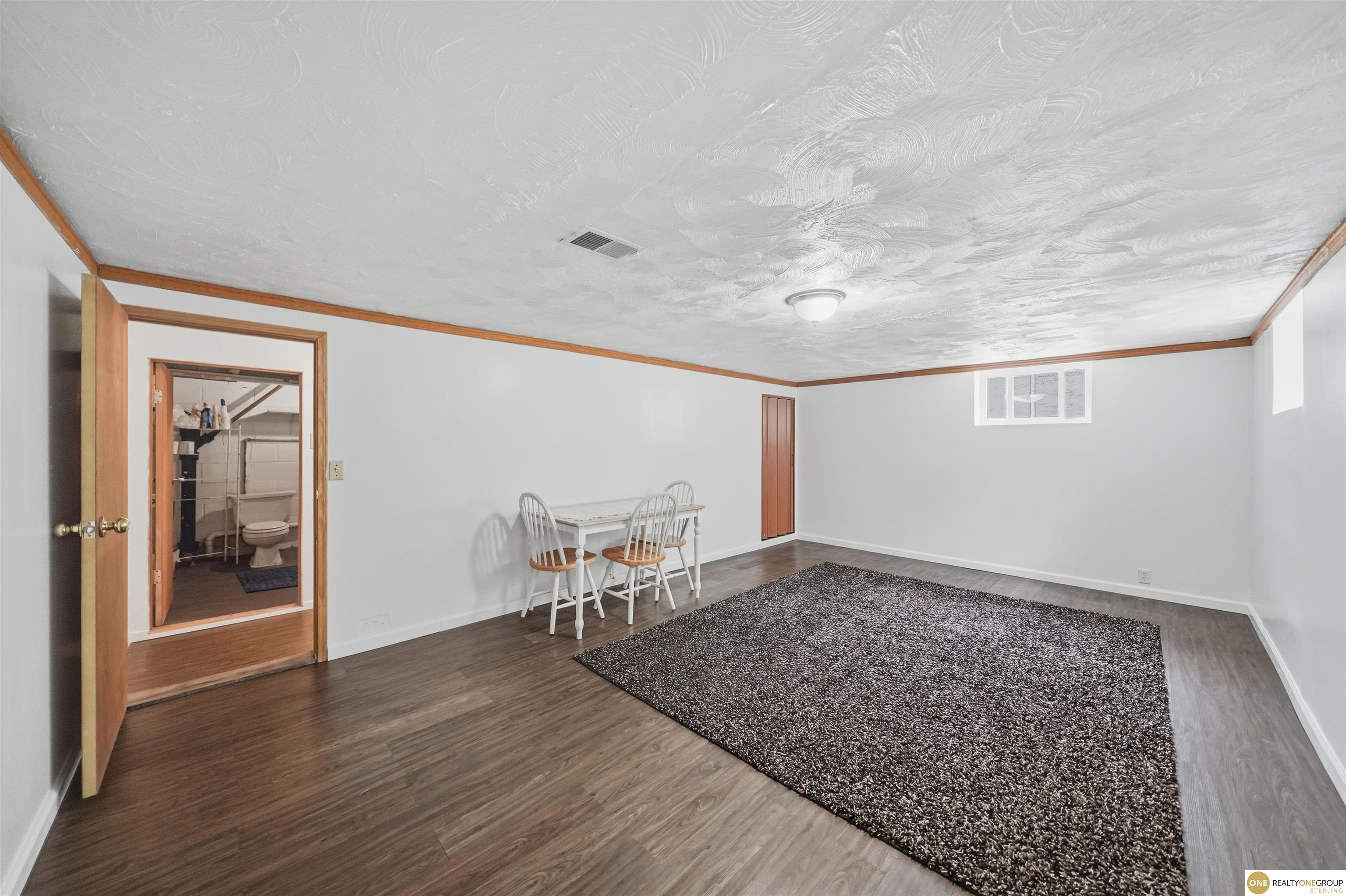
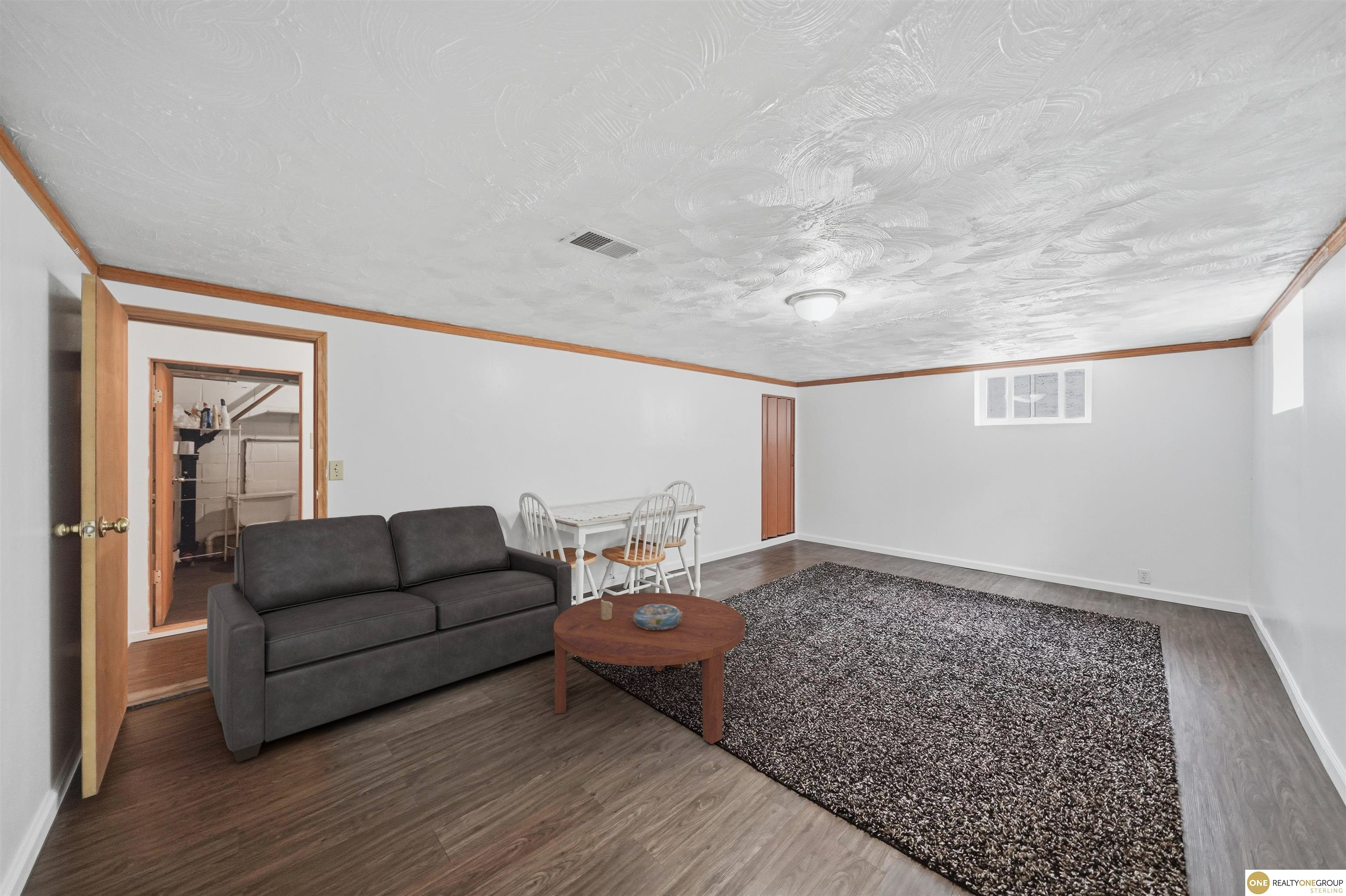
+ candle [601,600,613,620]
+ sofa [206,505,572,763]
+ coffee table [553,592,746,744]
+ decorative bowl [634,604,682,630]
